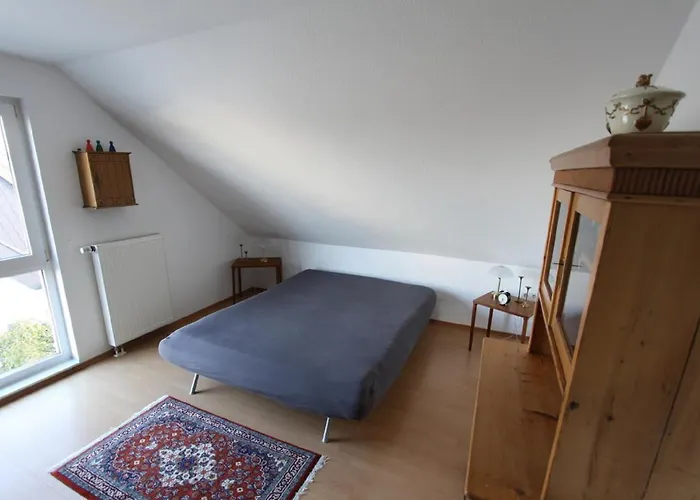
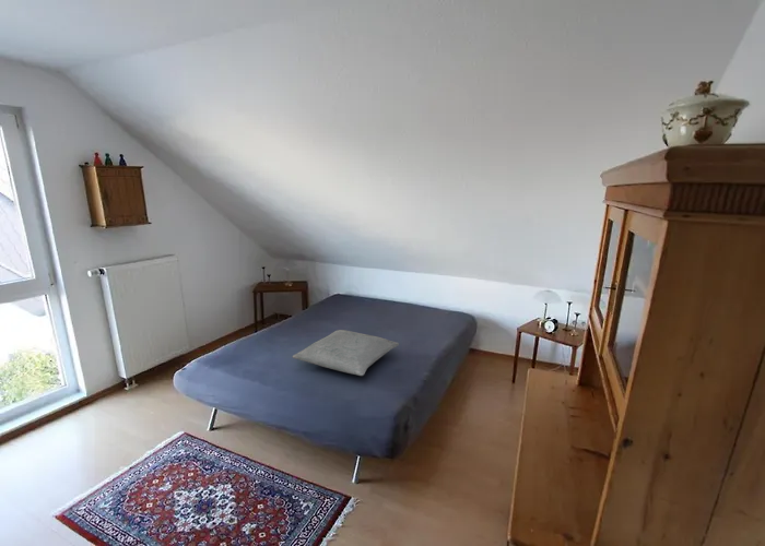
+ pillow [292,329,400,377]
